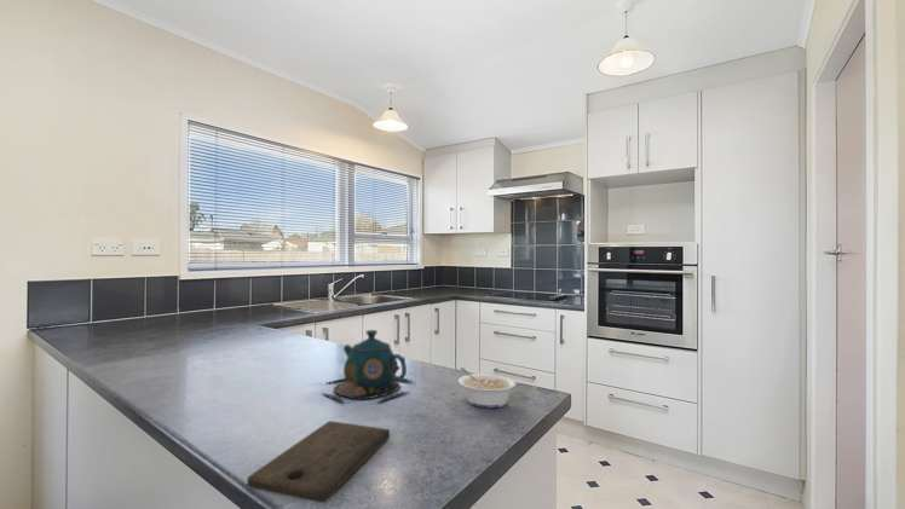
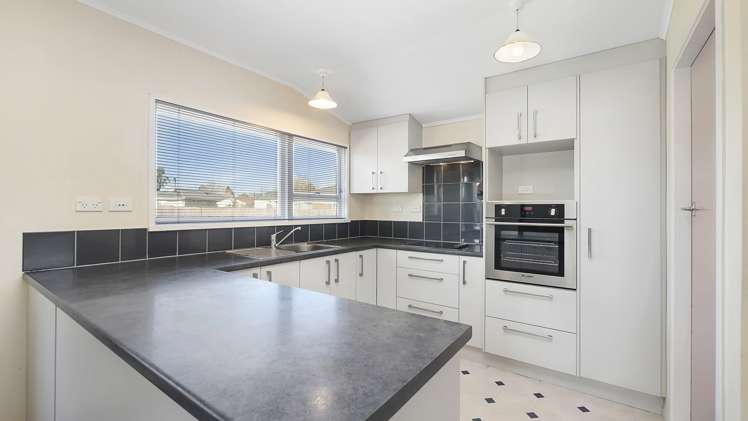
- teapot [319,329,416,404]
- cutting board [247,420,391,503]
- legume [457,366,518,409]
